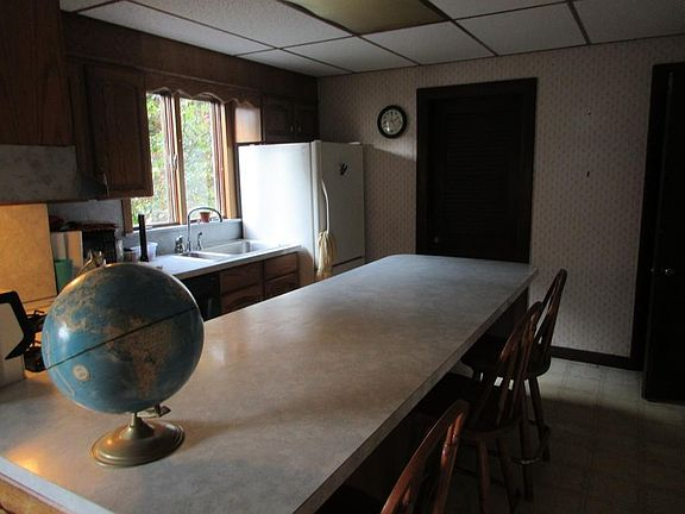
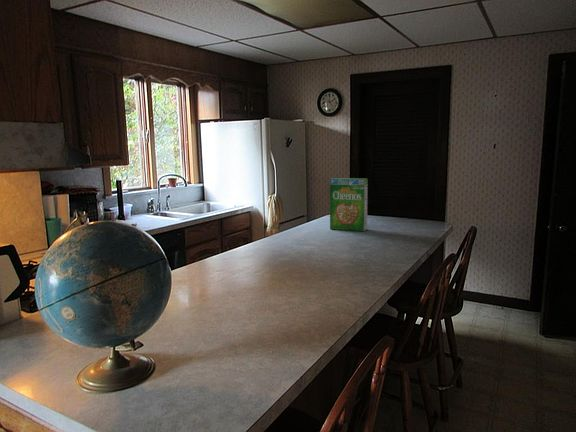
+ cereal box [329,177,369,232]
